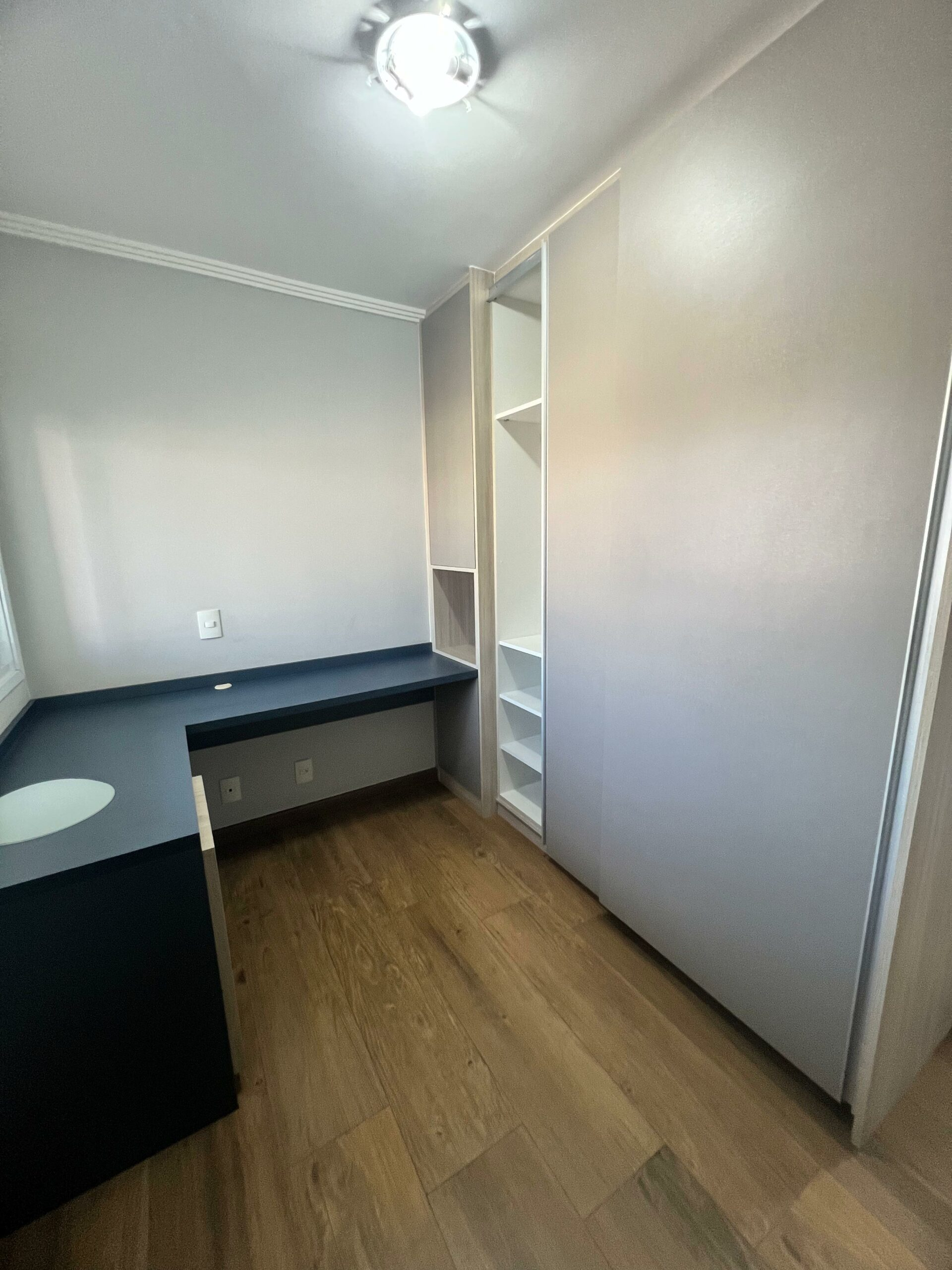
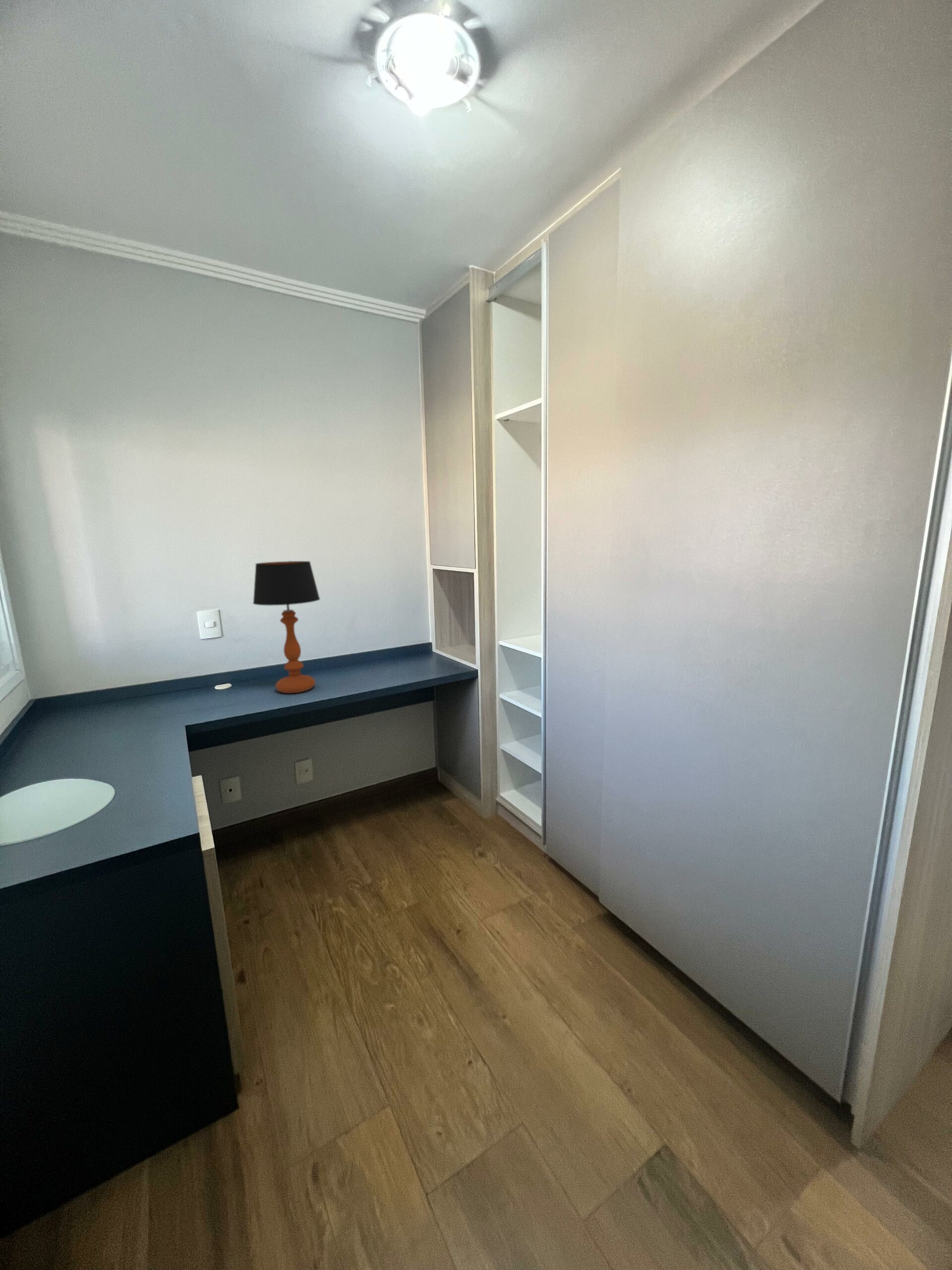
+ table lamp [252,561,321,694]
